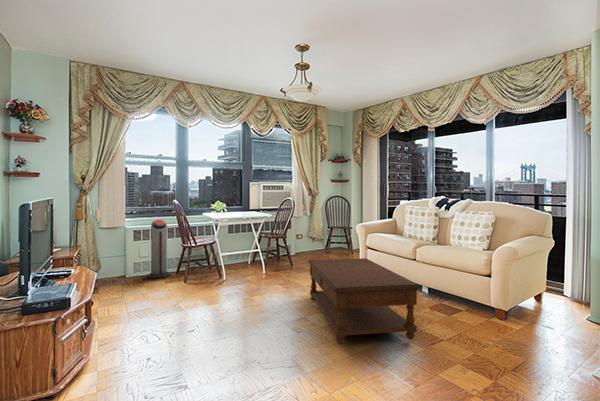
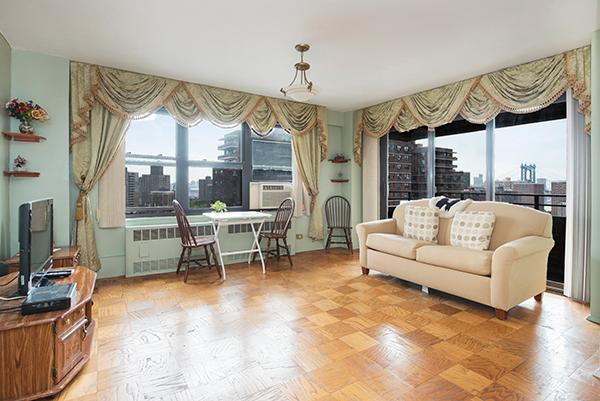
- air purifier [147,219,171,279]
- coffee table [307,258,422,345]
